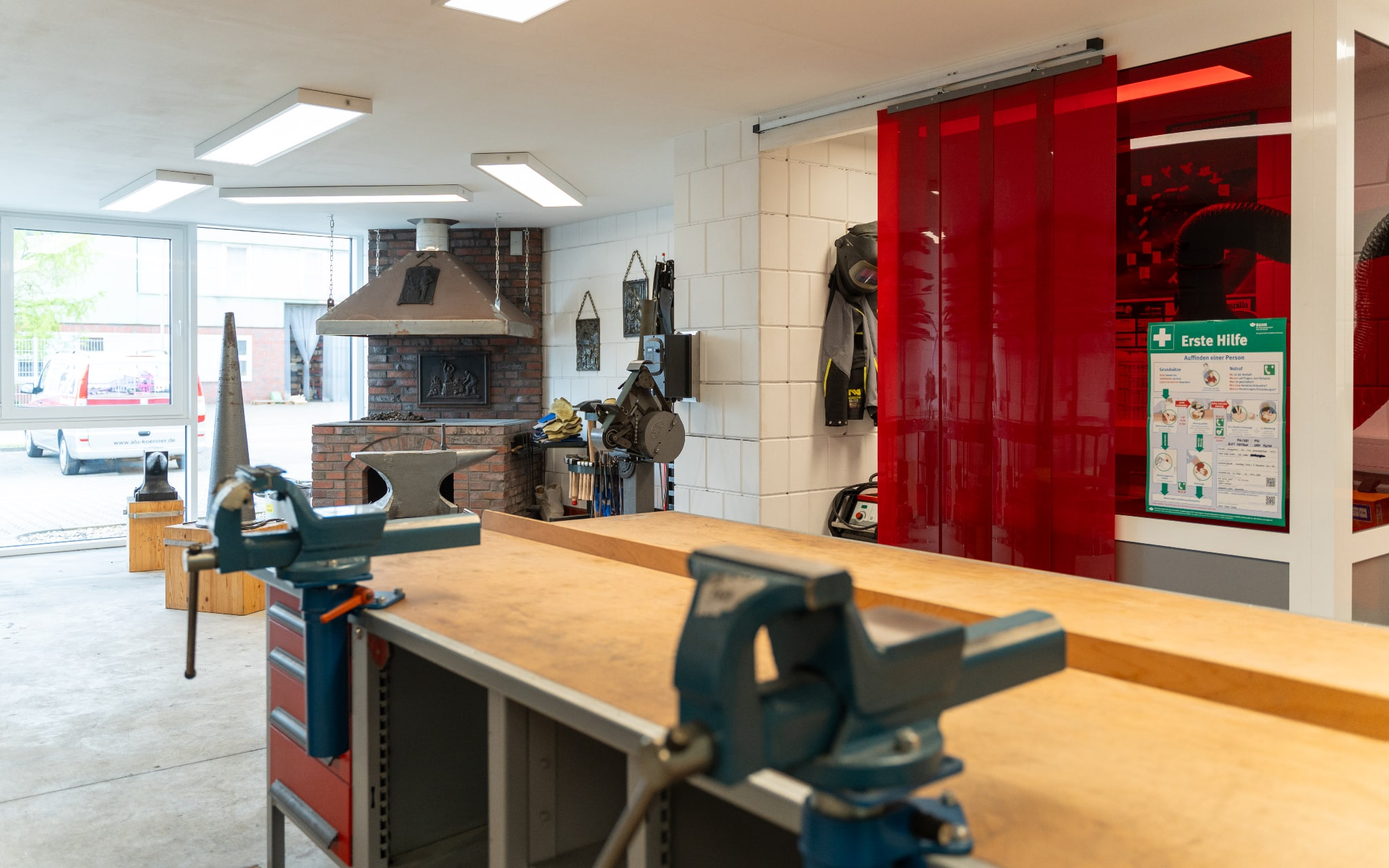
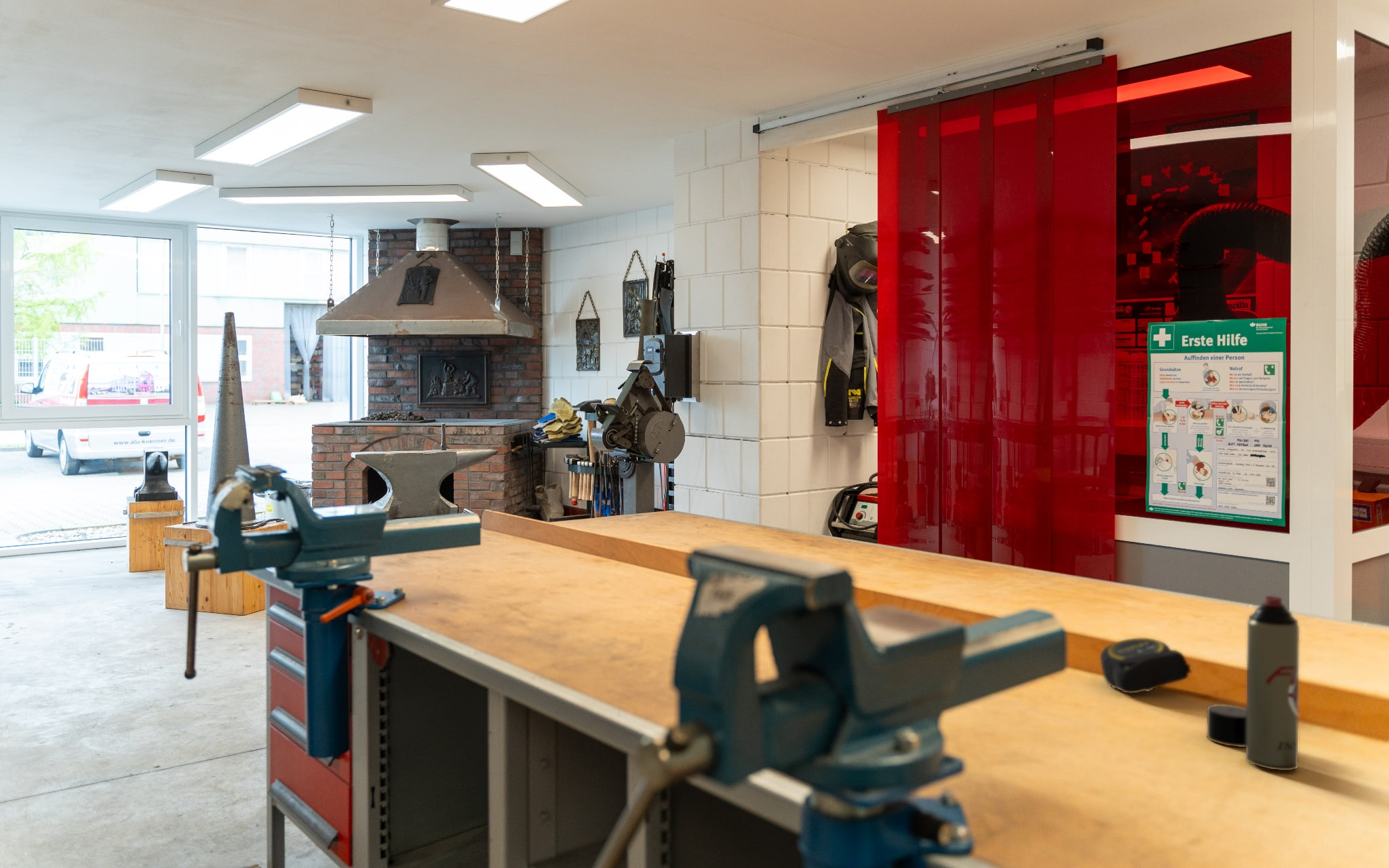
+ aerosol can [1207,595,1300,771]
+ tape measure [1099,637,1192,694]
